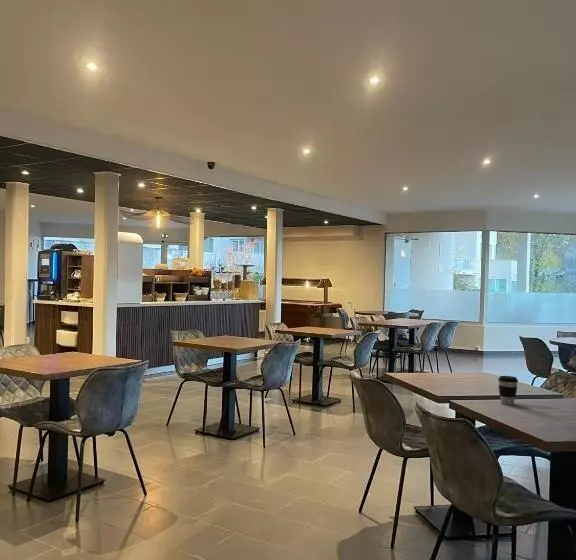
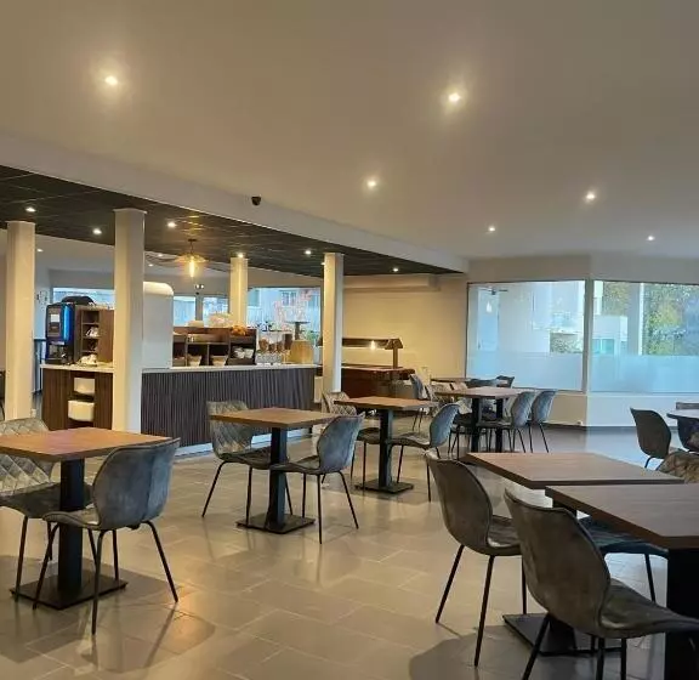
- coffee cup [497,375,519,406]
